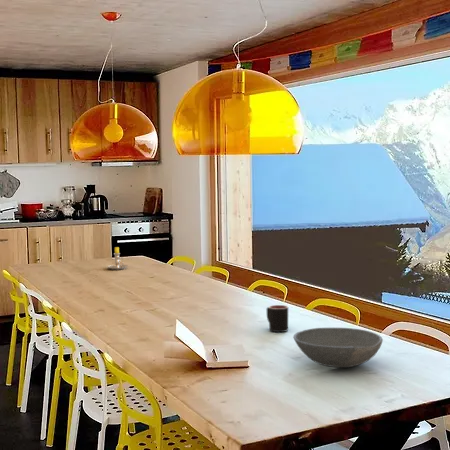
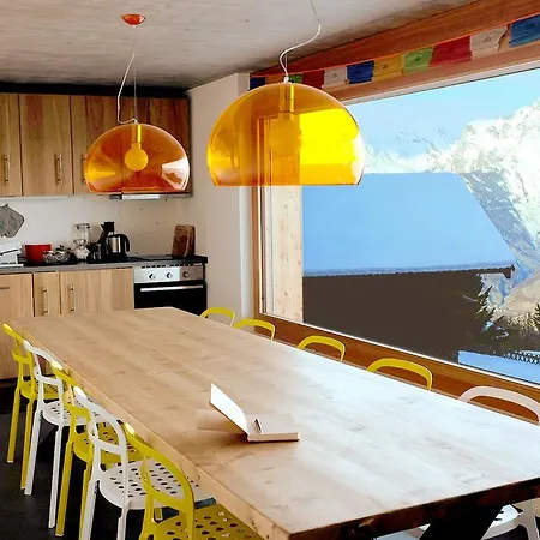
- mug [266,304,289,333]
- bowl [292,327,384,368]
- candlestick [106,246,129,271]
